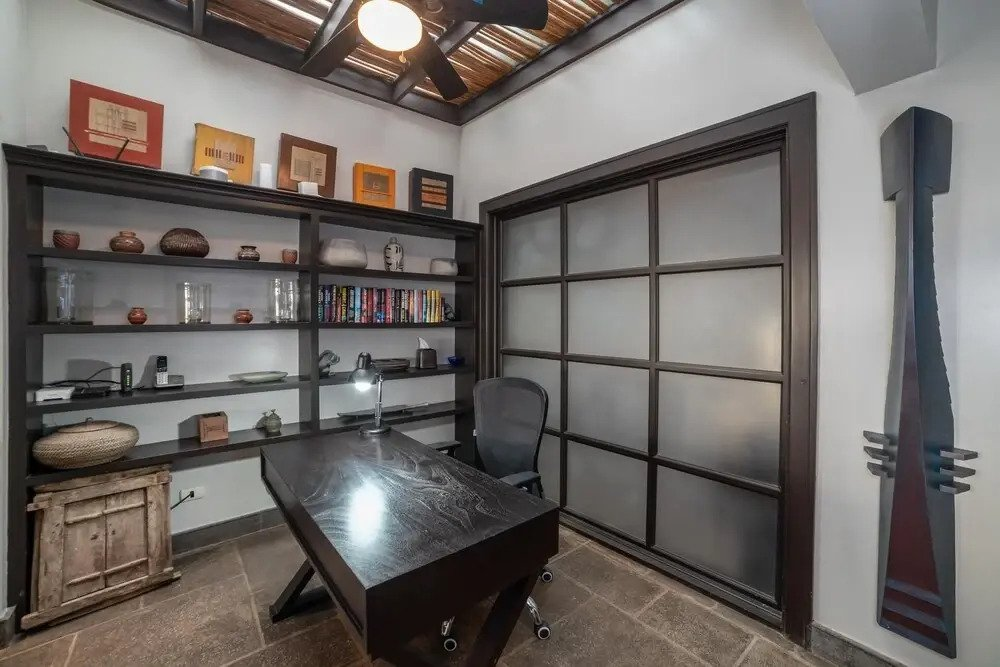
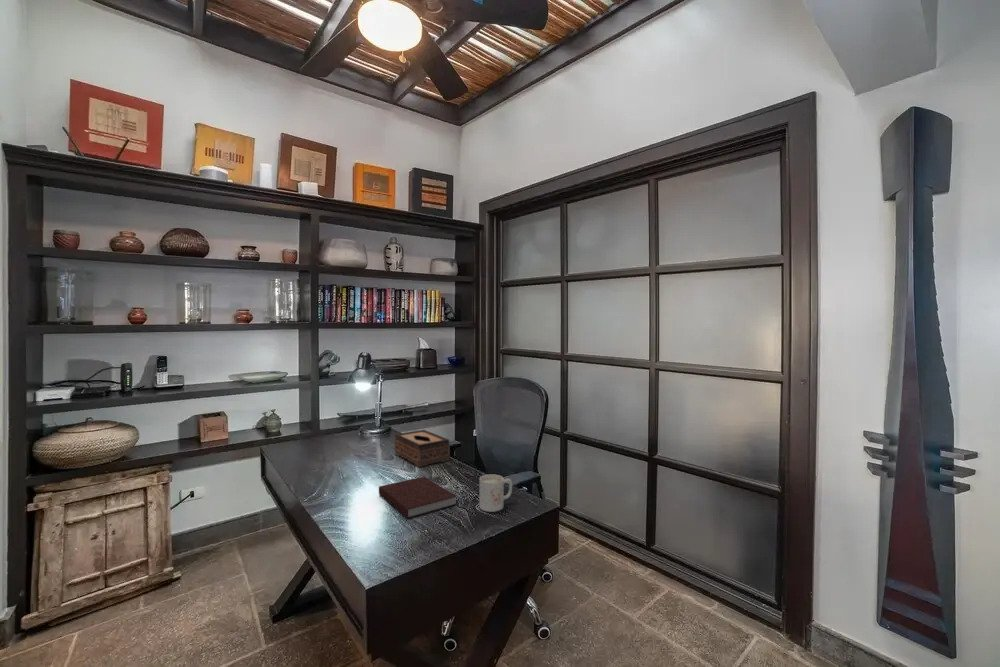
+ notebook [378,475,457,519]
+ mug [478,474,513,513]
+ tissue box [394,429,451,468]
